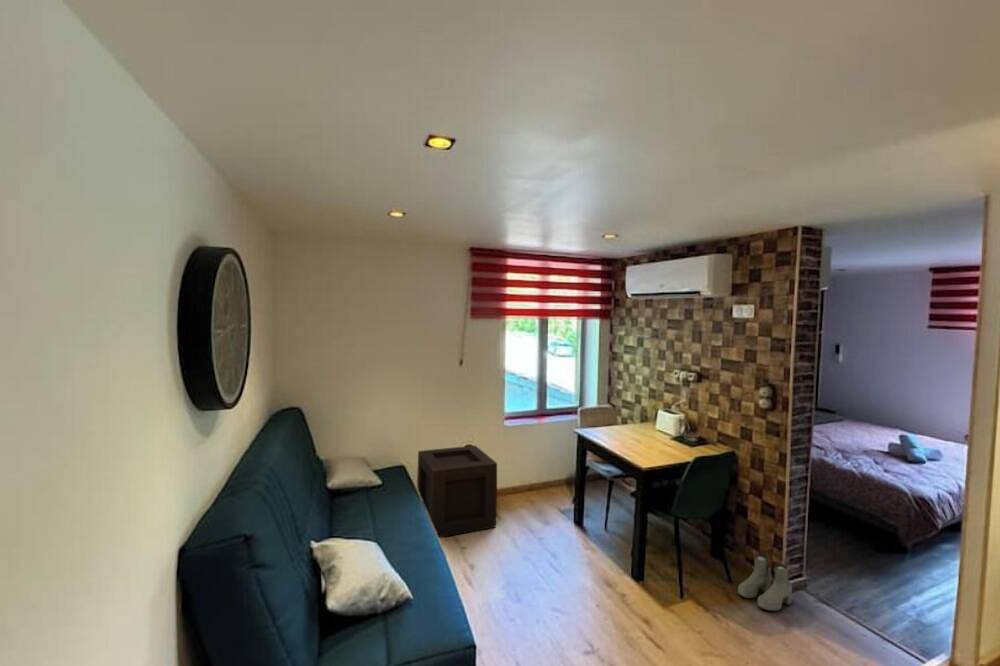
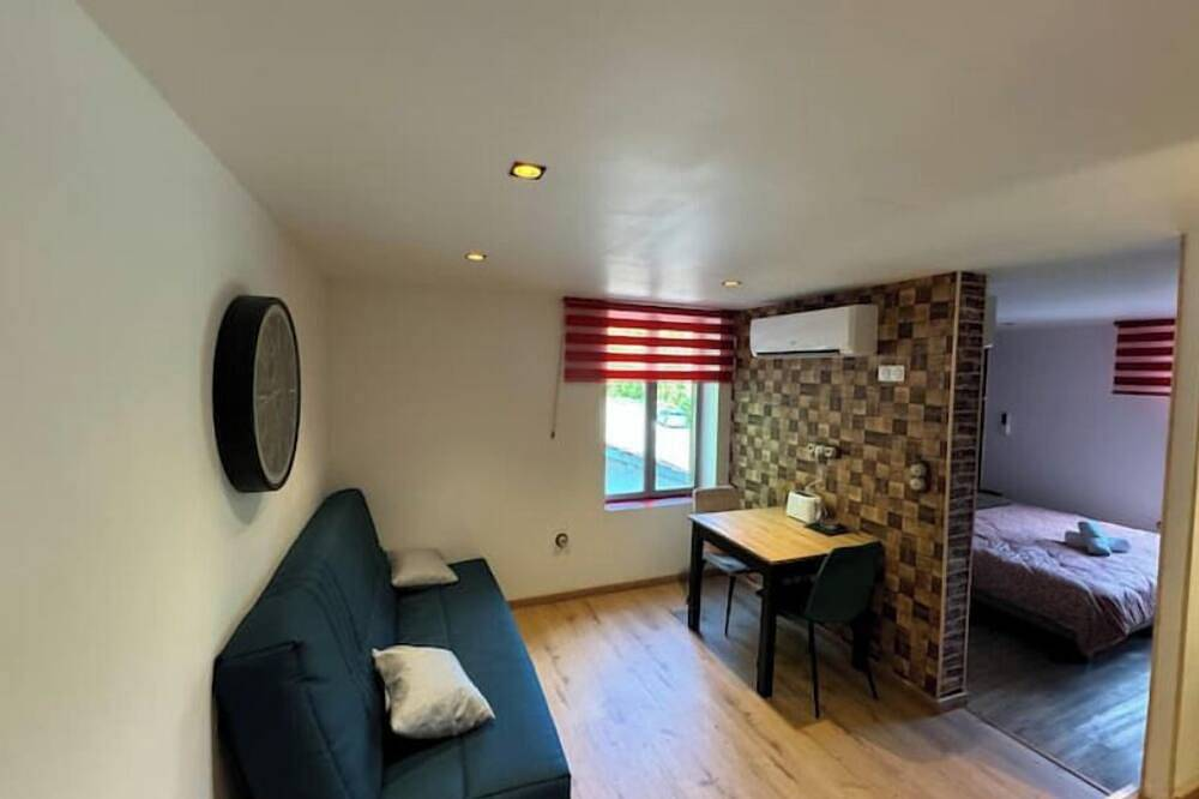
- wooden crate [416,445,498,538]
- boots [737,554,793,612]
